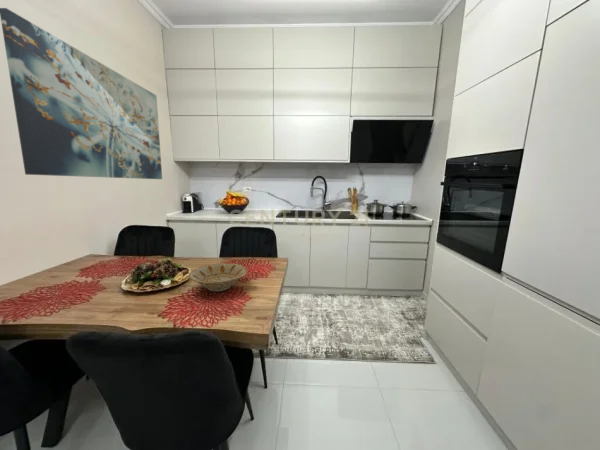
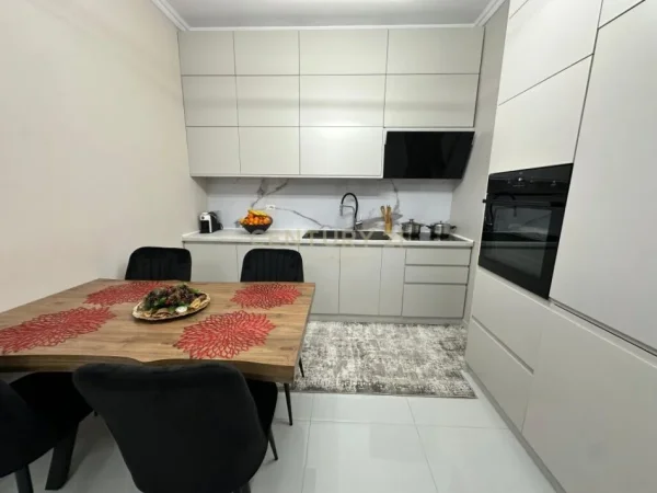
- bowl [188,262,248,292]
- wall art [0,7,163,180]
